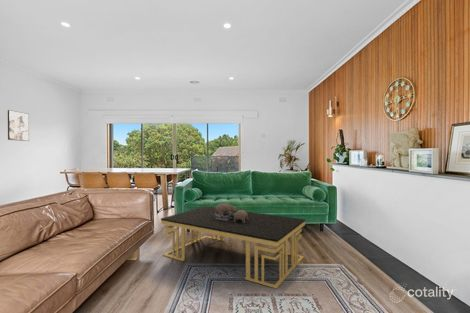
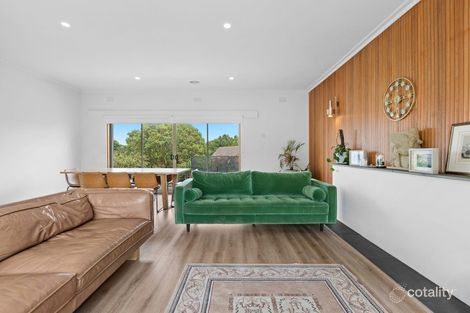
- wall art [7,109,30,142]
- coffee table [160,203,306,289]
